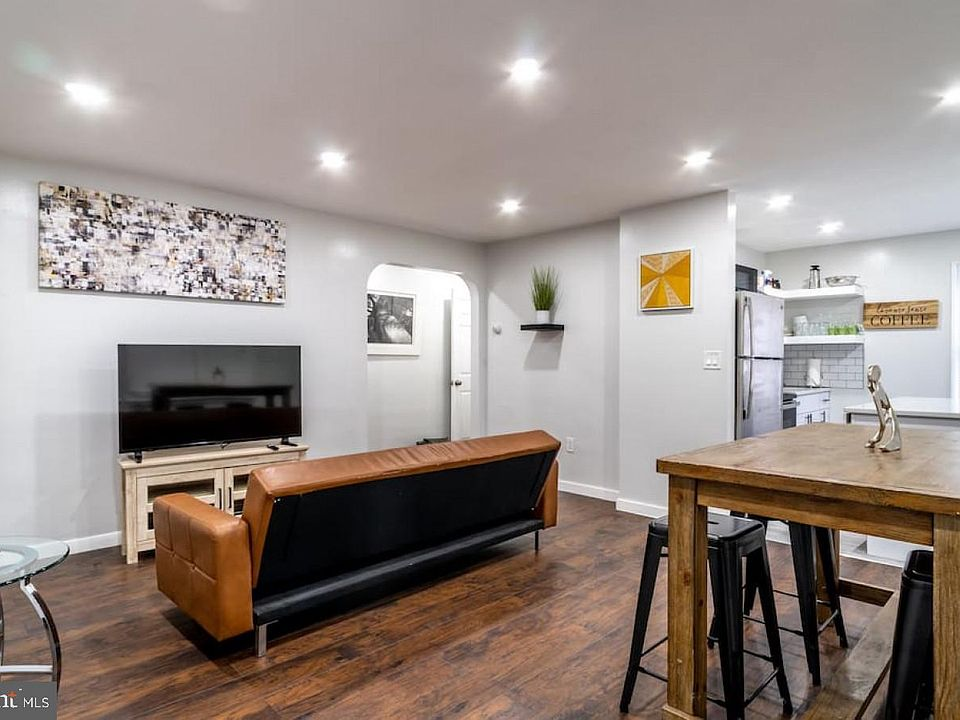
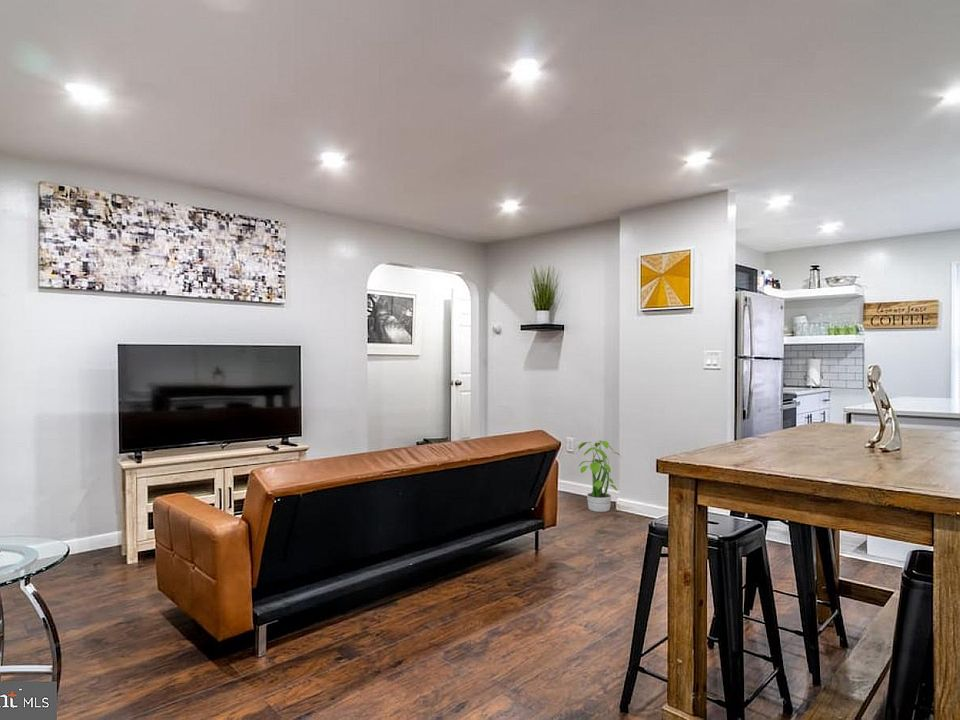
+ potted plant [576,438,621,513]
